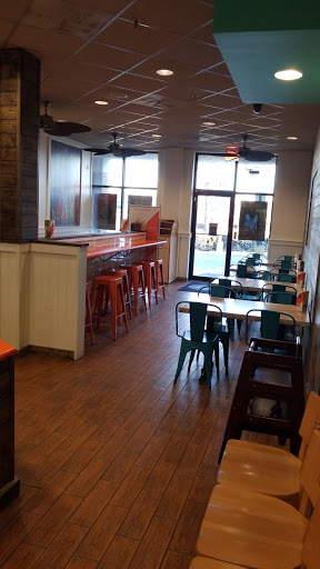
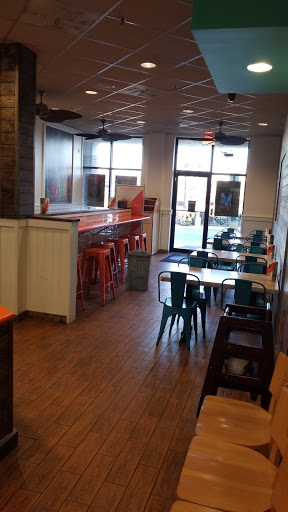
+ trash can [126,247,152,292]
